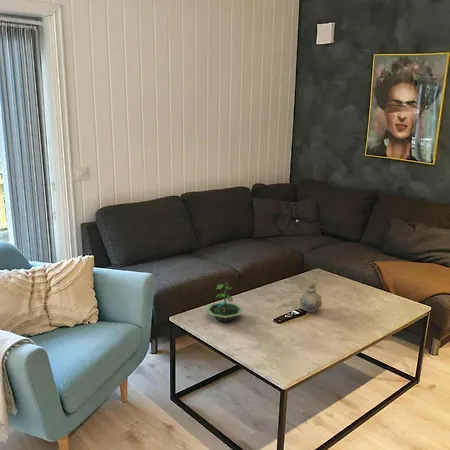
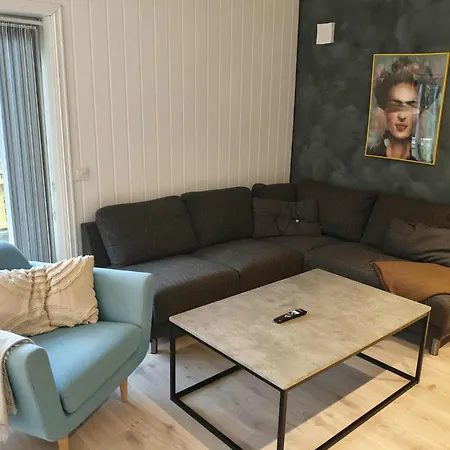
- teapot [299,281,323,314]
- terrarium [205,281,244,323]
